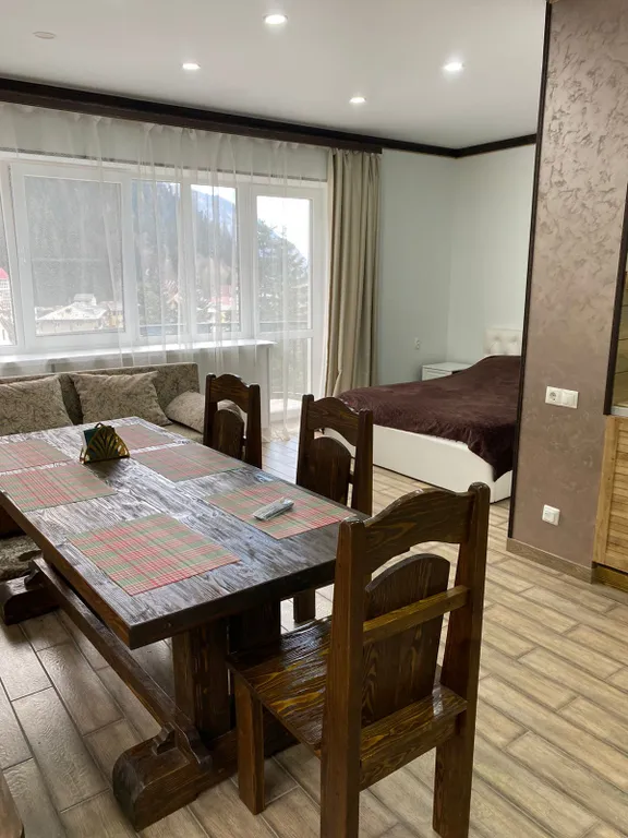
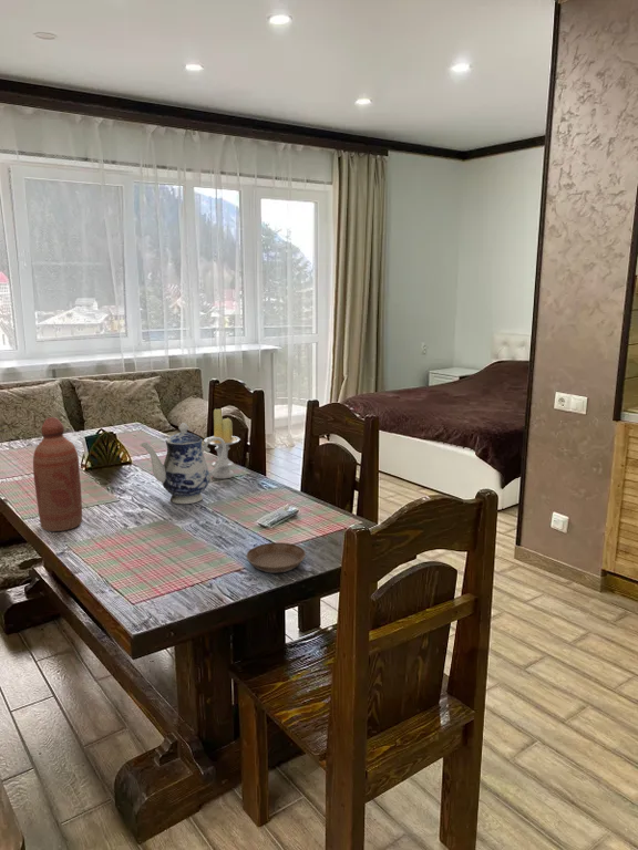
+ teapot [140,422,226,505]
+ candle [203,407,241,480]
+ bottle [32,416,83,532]
+ saucer [245,541,307,573]
